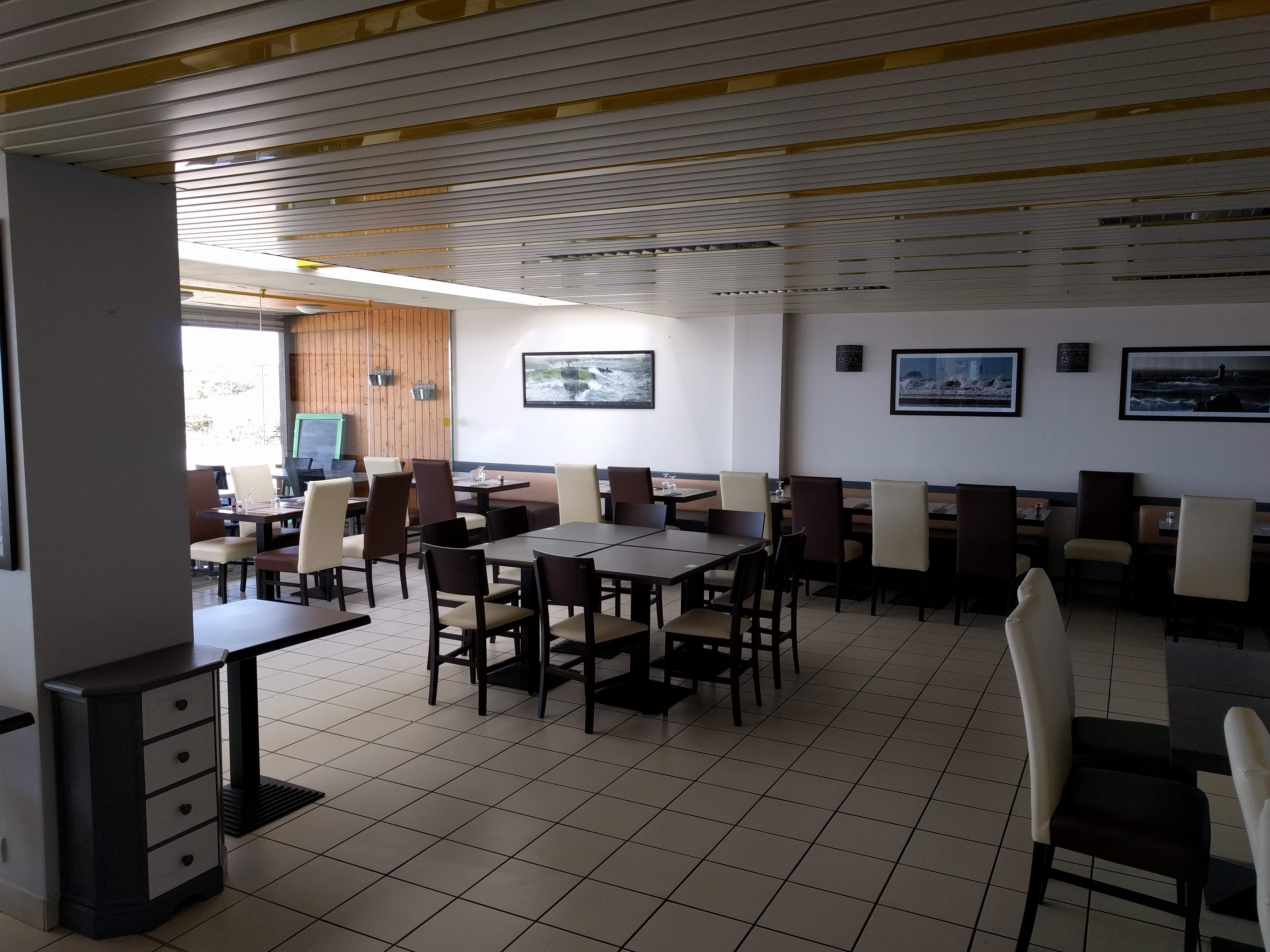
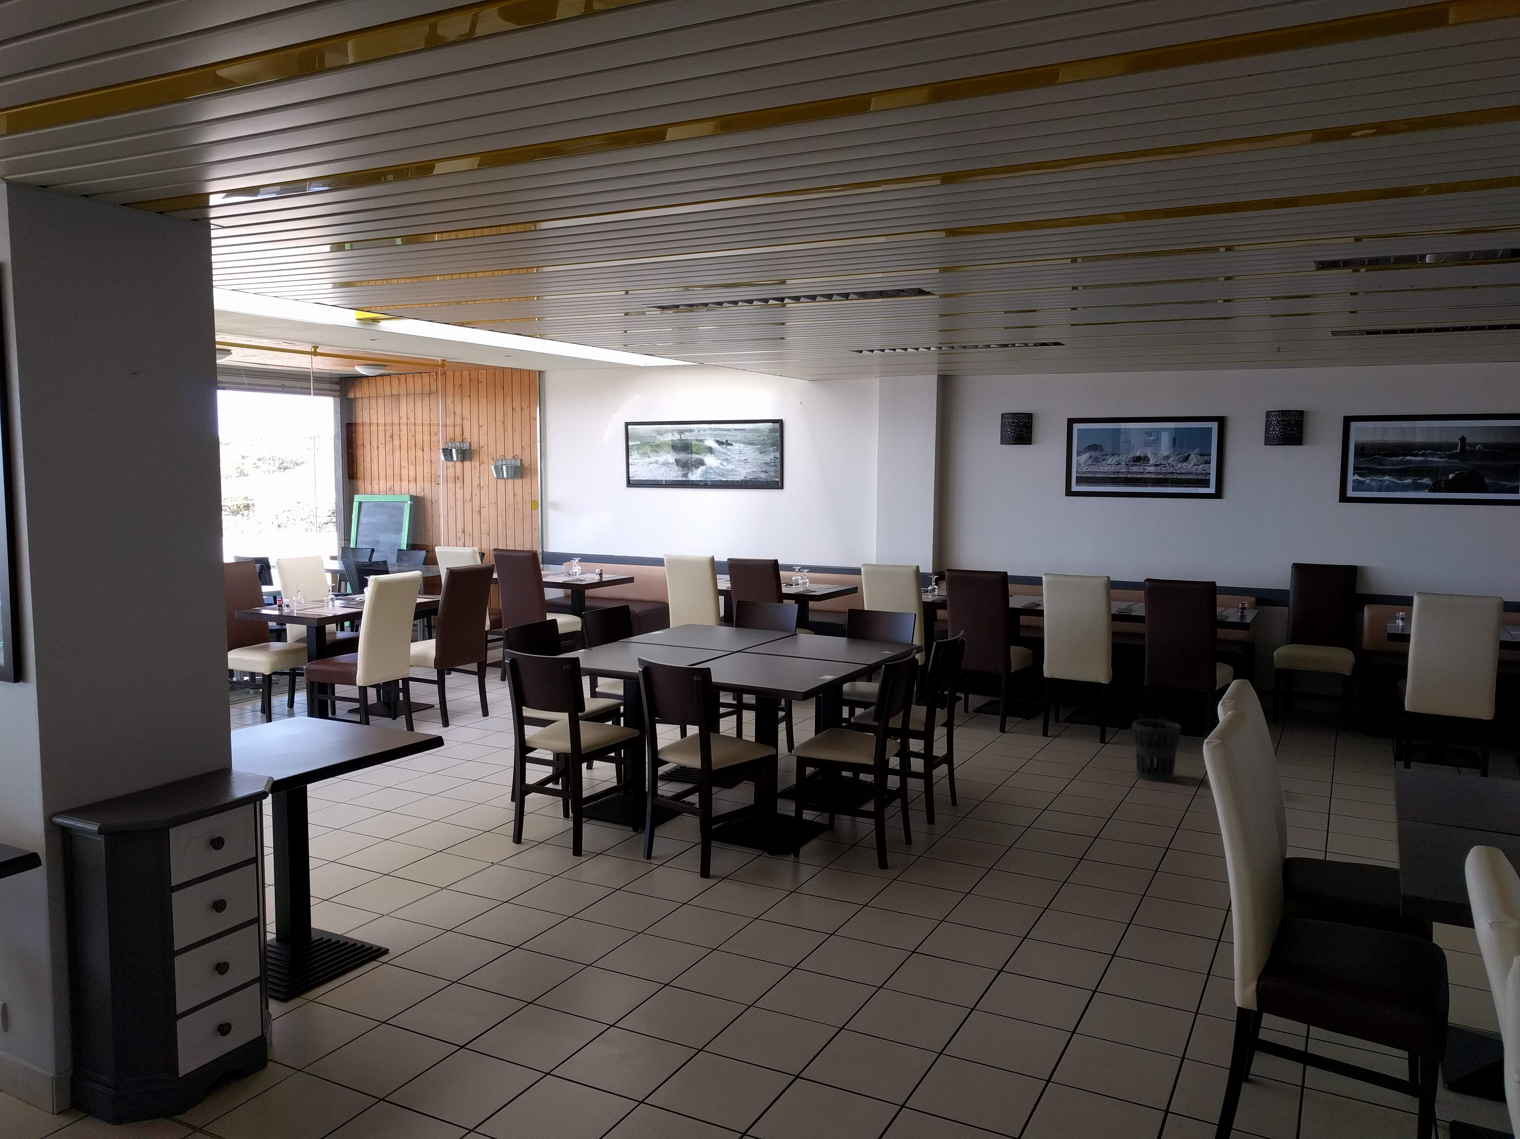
+ wastebasket [1132,719,1181,781]
